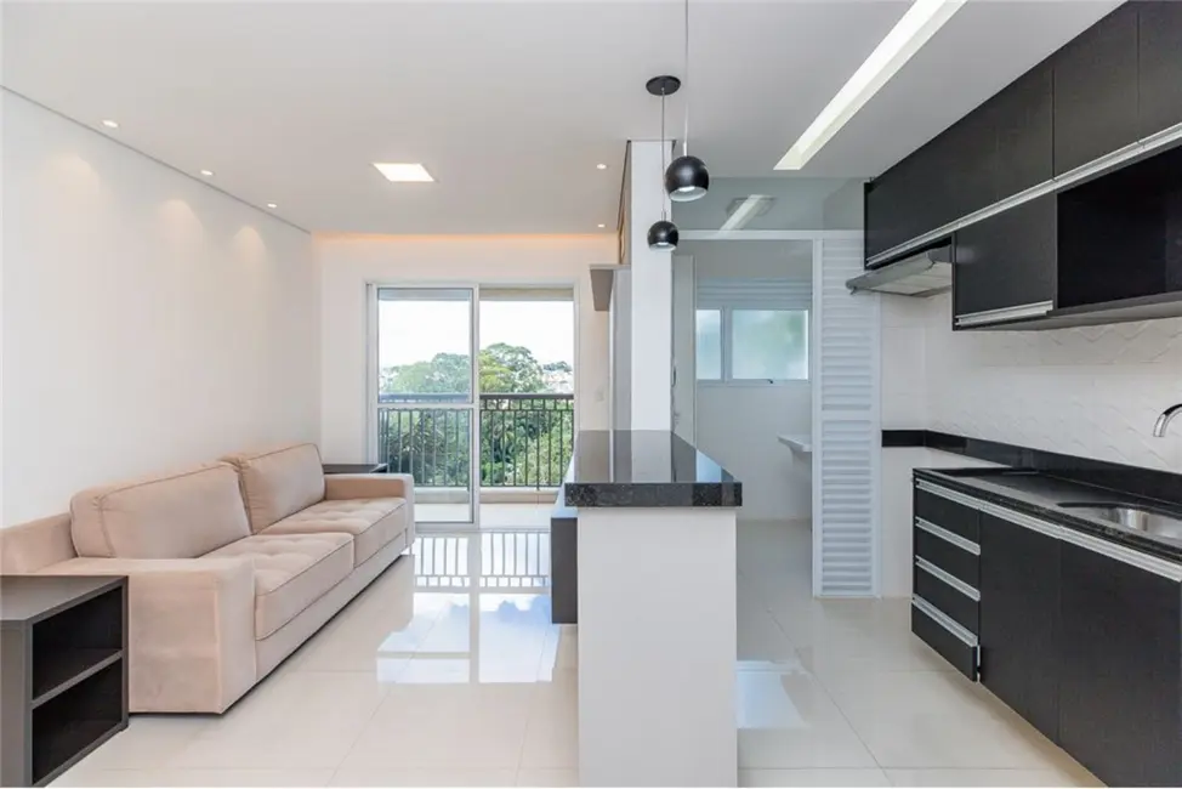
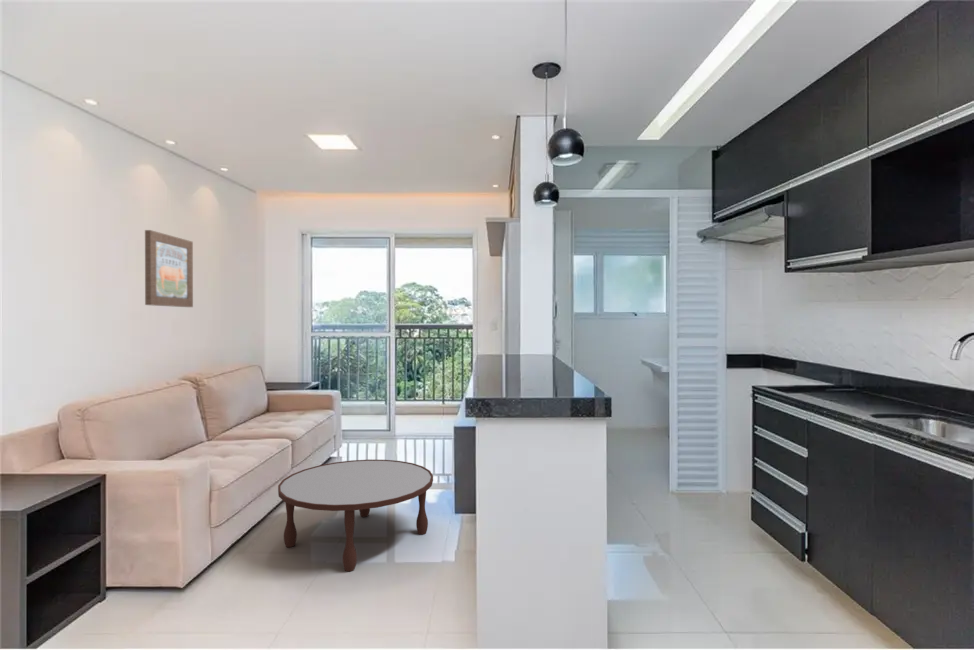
+ wall art [144,229,194,308]
+ coffee table [277,459,434,572]
